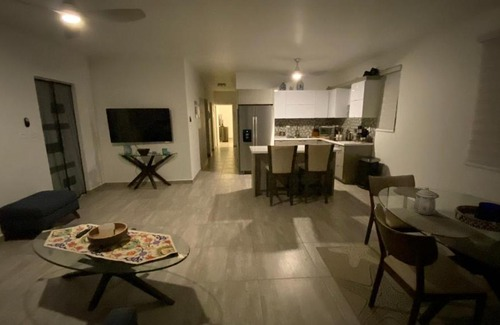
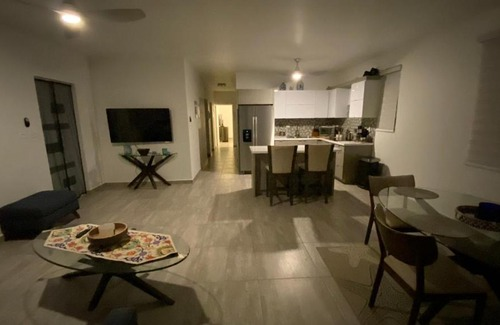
- teapot [413,186,437,216]
